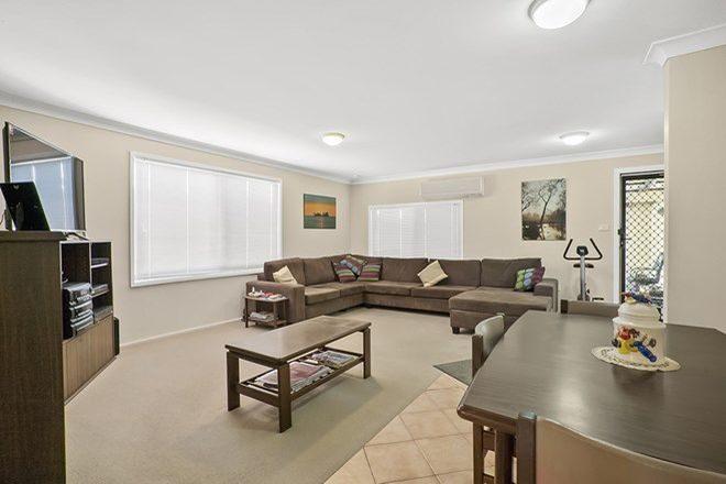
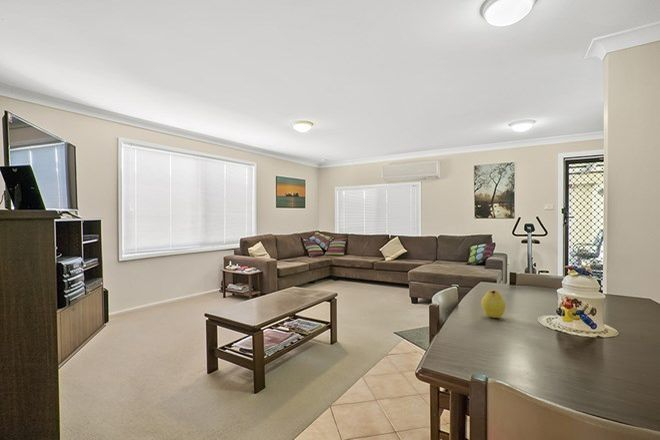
+ fruit [481,289,506,319]
